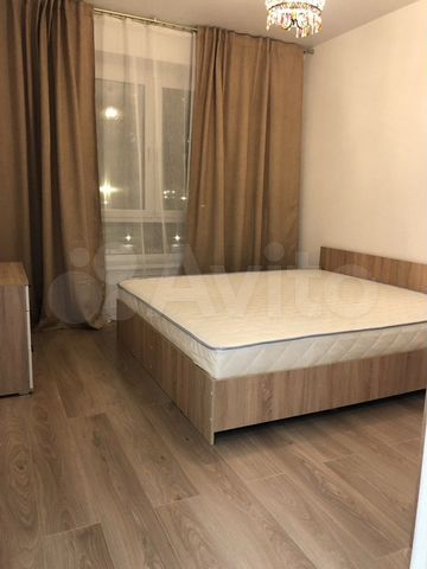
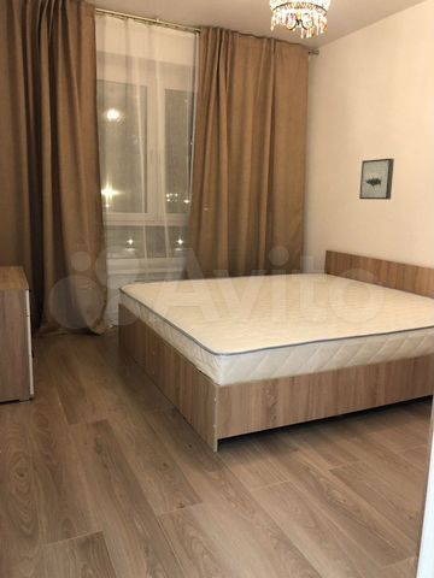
+ wall art [358,158,395,201]
